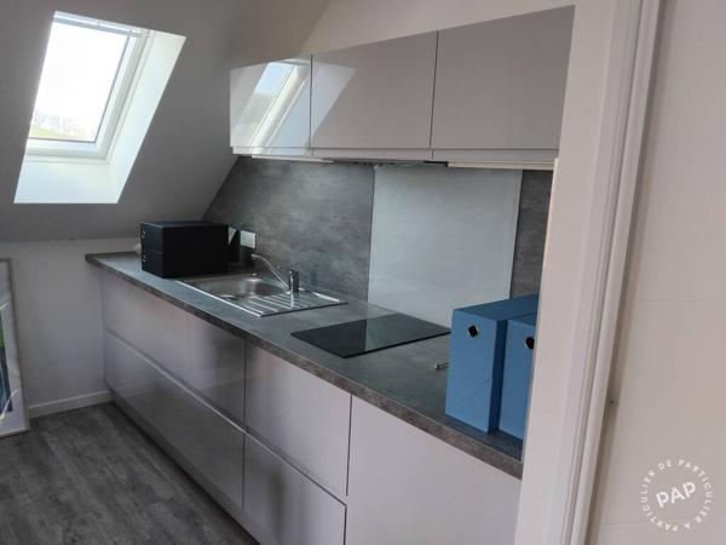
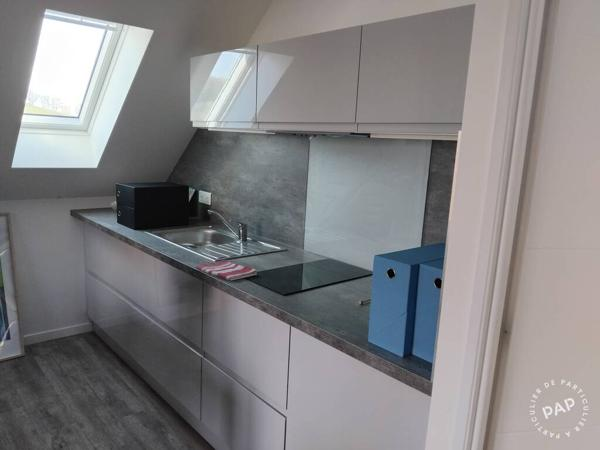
+ dish towel [195,258,258,281]
